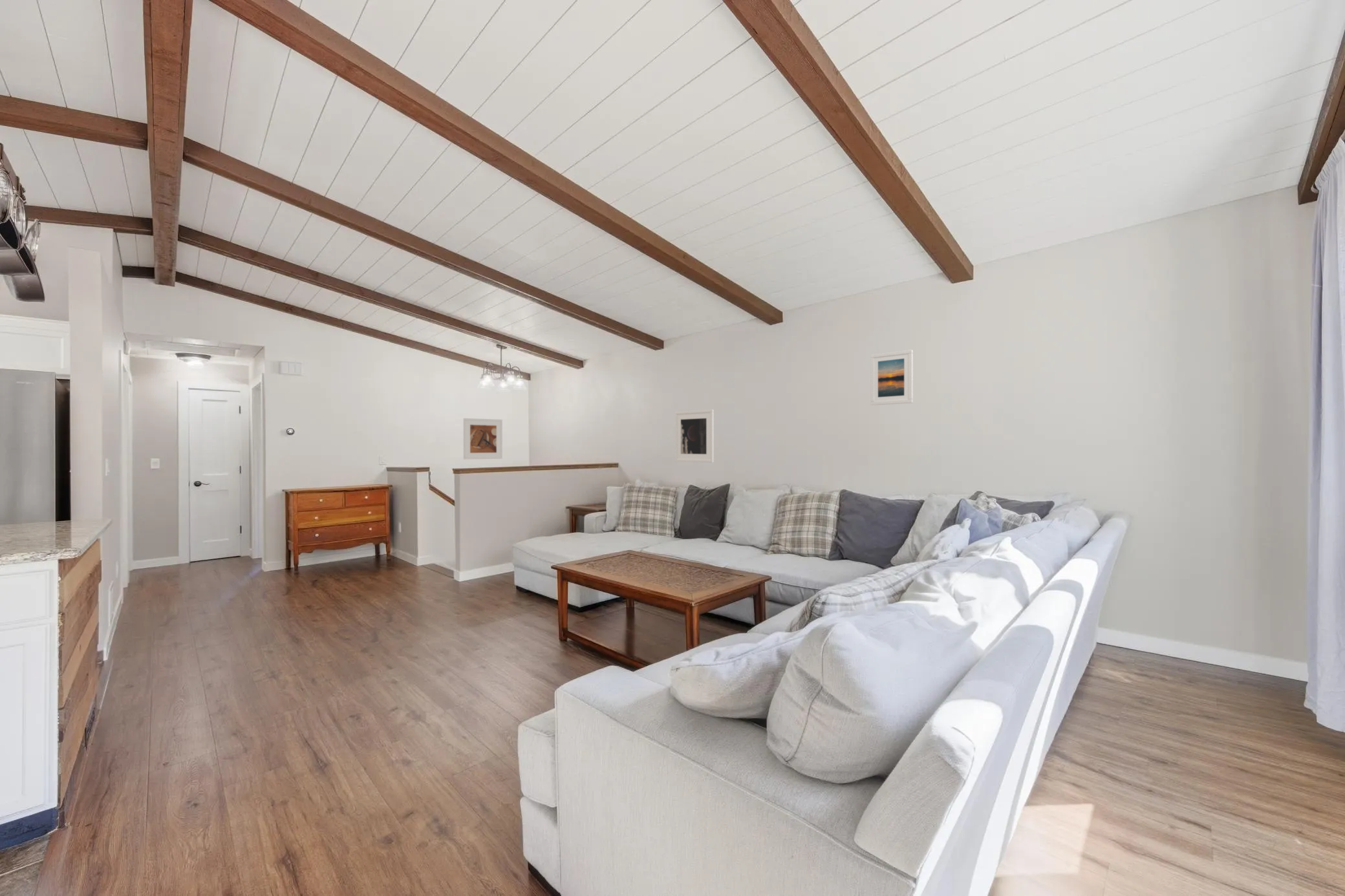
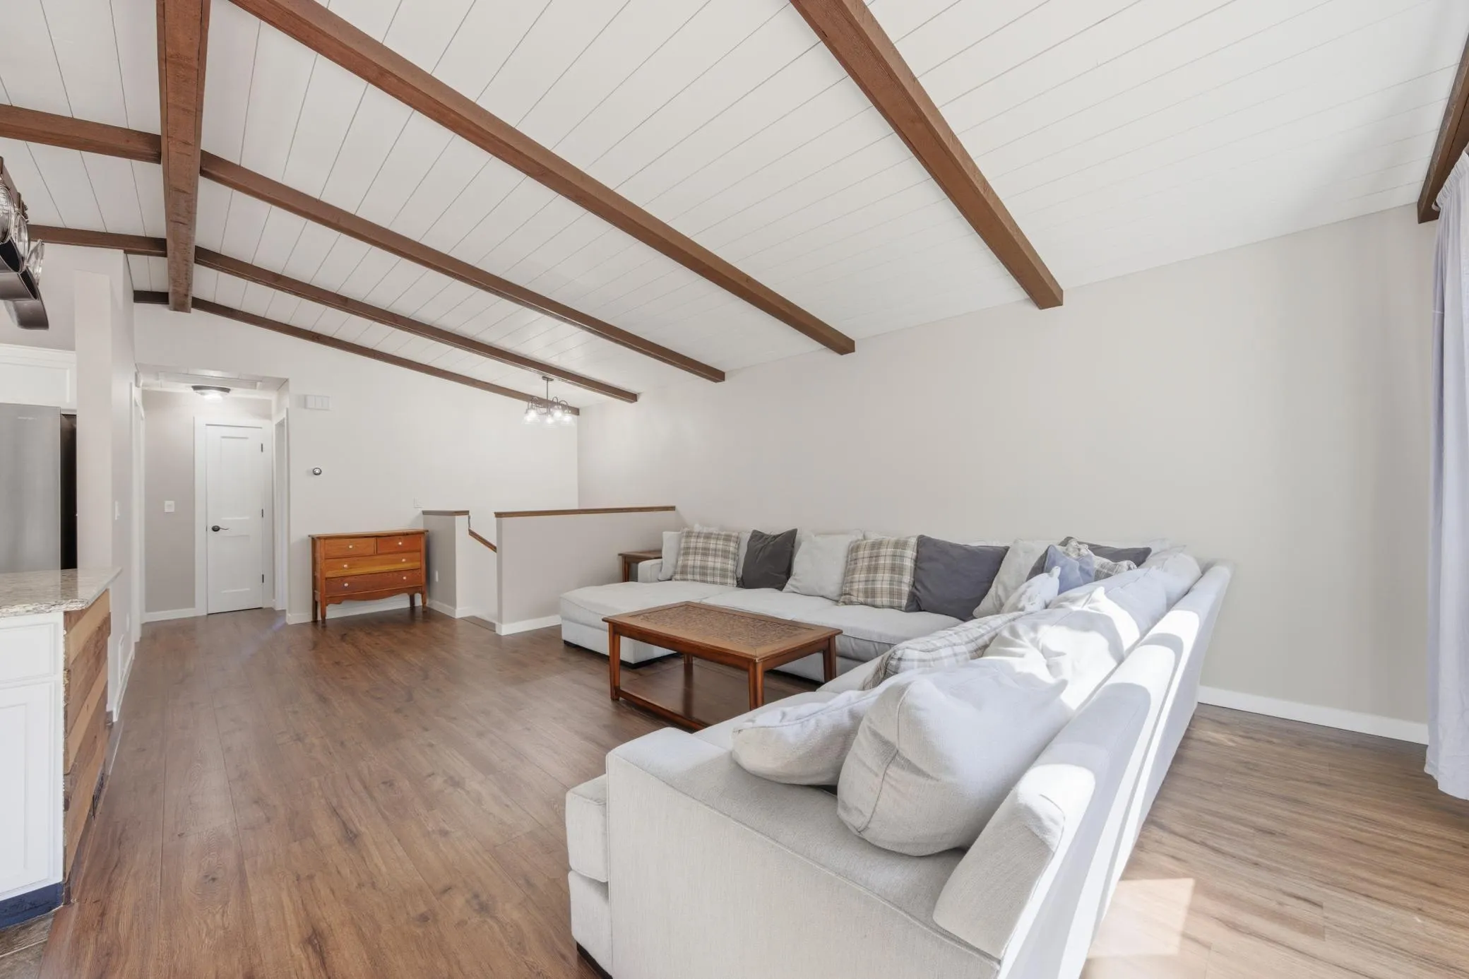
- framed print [463,418,503,460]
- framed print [870,349,914,406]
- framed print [674,409,715,464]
